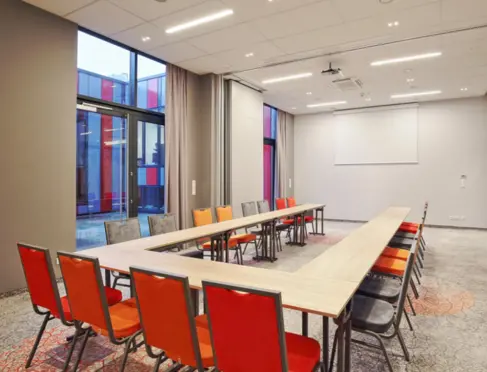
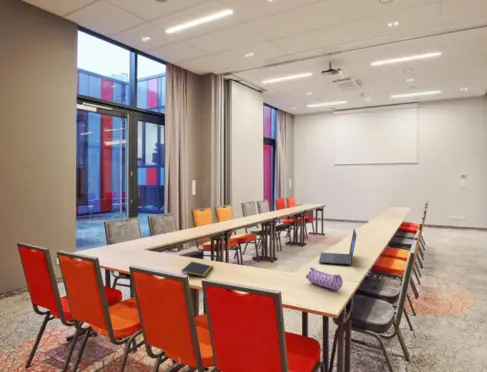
+ pencil case [305,266,344,291]
+ laptop [318,228,358,266]
+ notepad [181,260,215,278]
